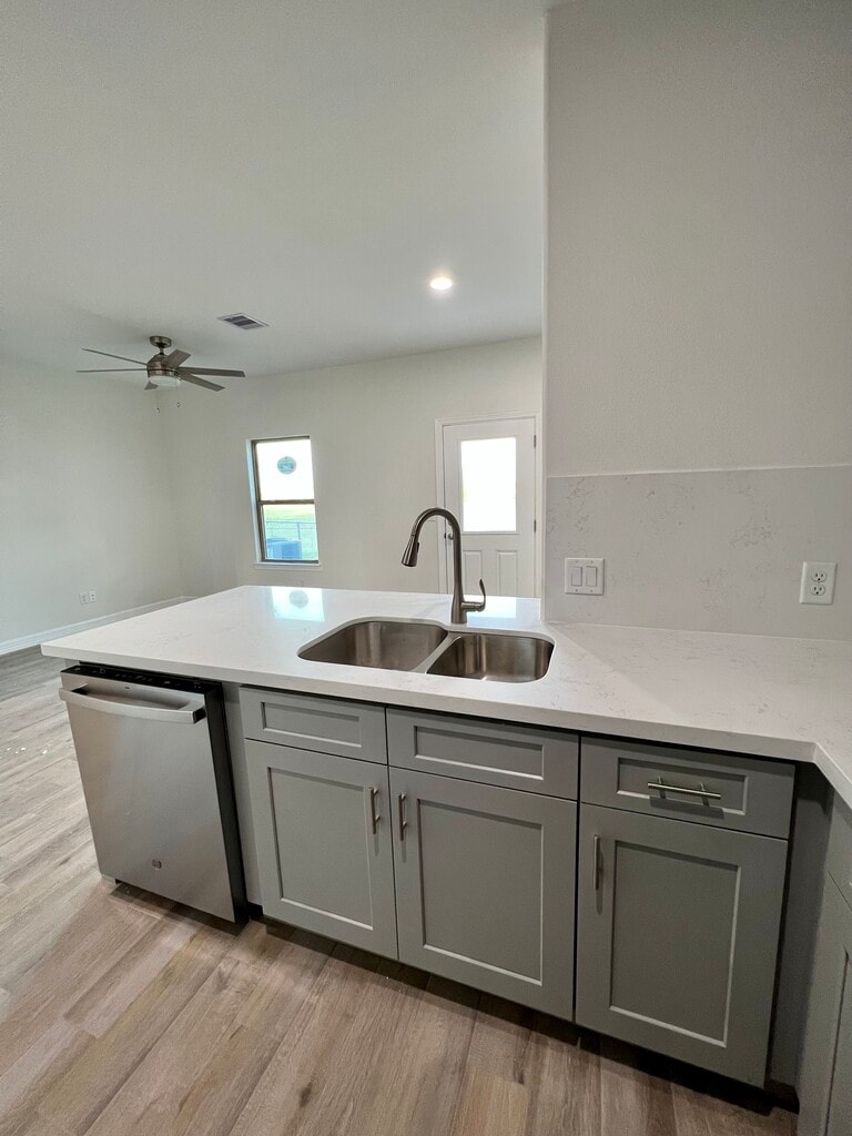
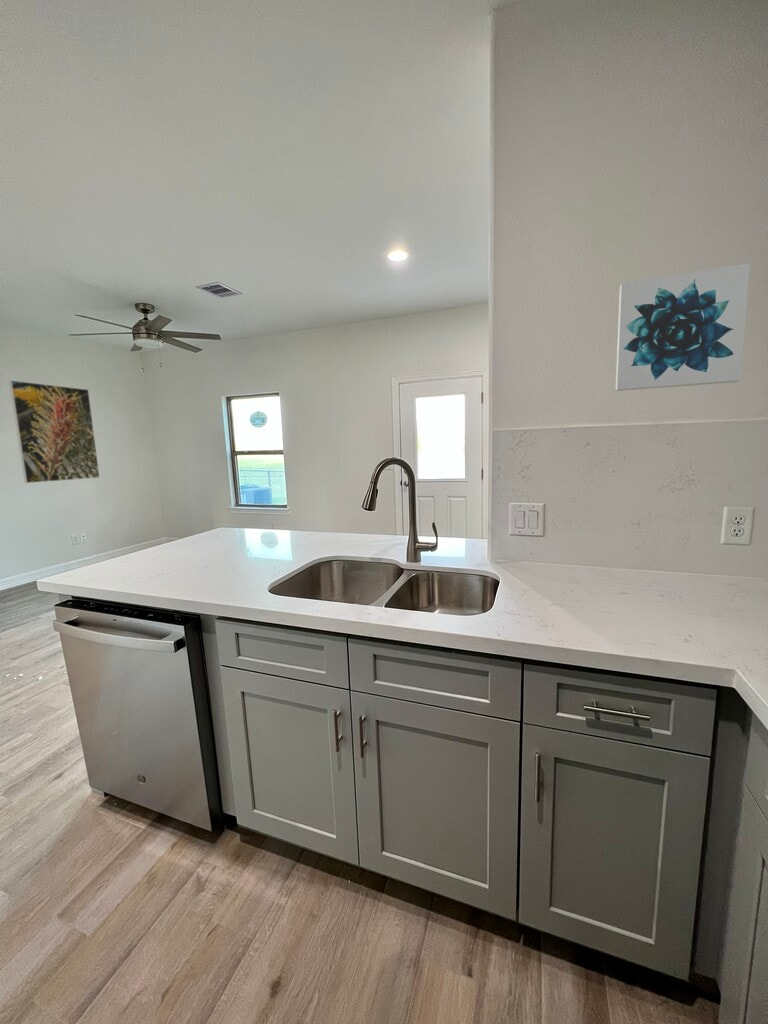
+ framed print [8,379,101,484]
+ wall art [615,262,751,392]
